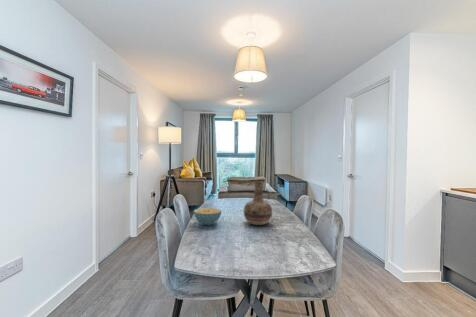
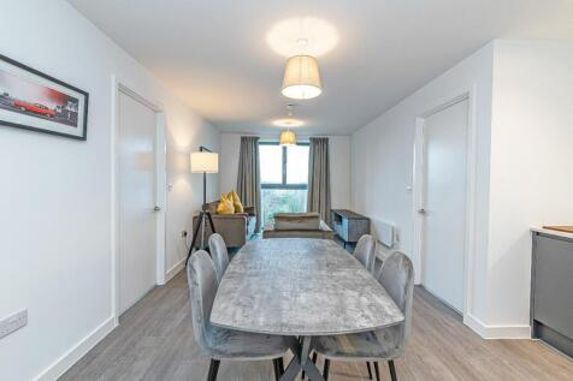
- vase [243,181,273,226]
- cereal bowl [193,207,222,226]
